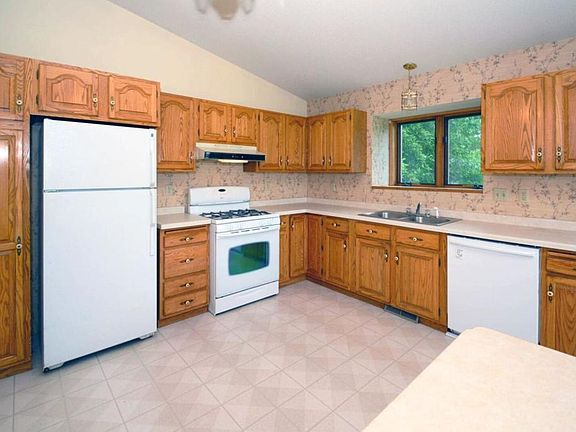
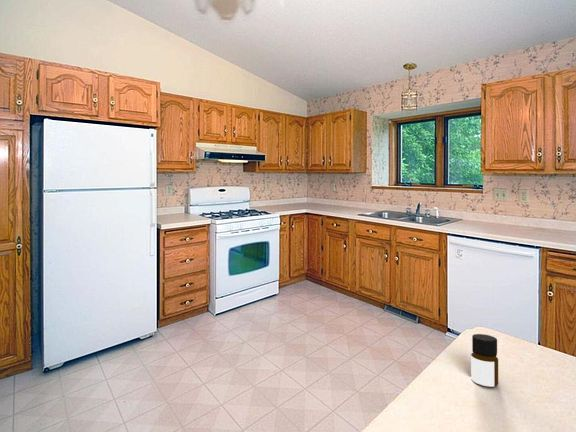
+ bottle [470,333,499,387]
